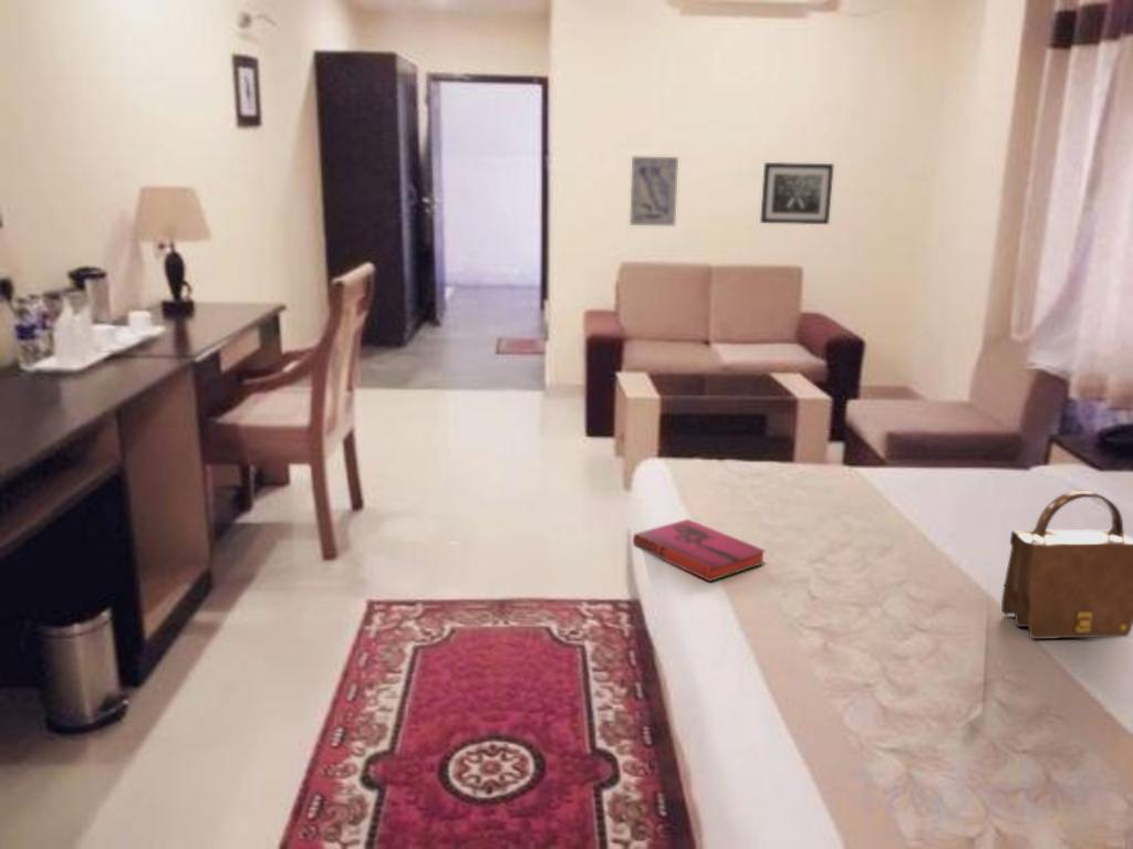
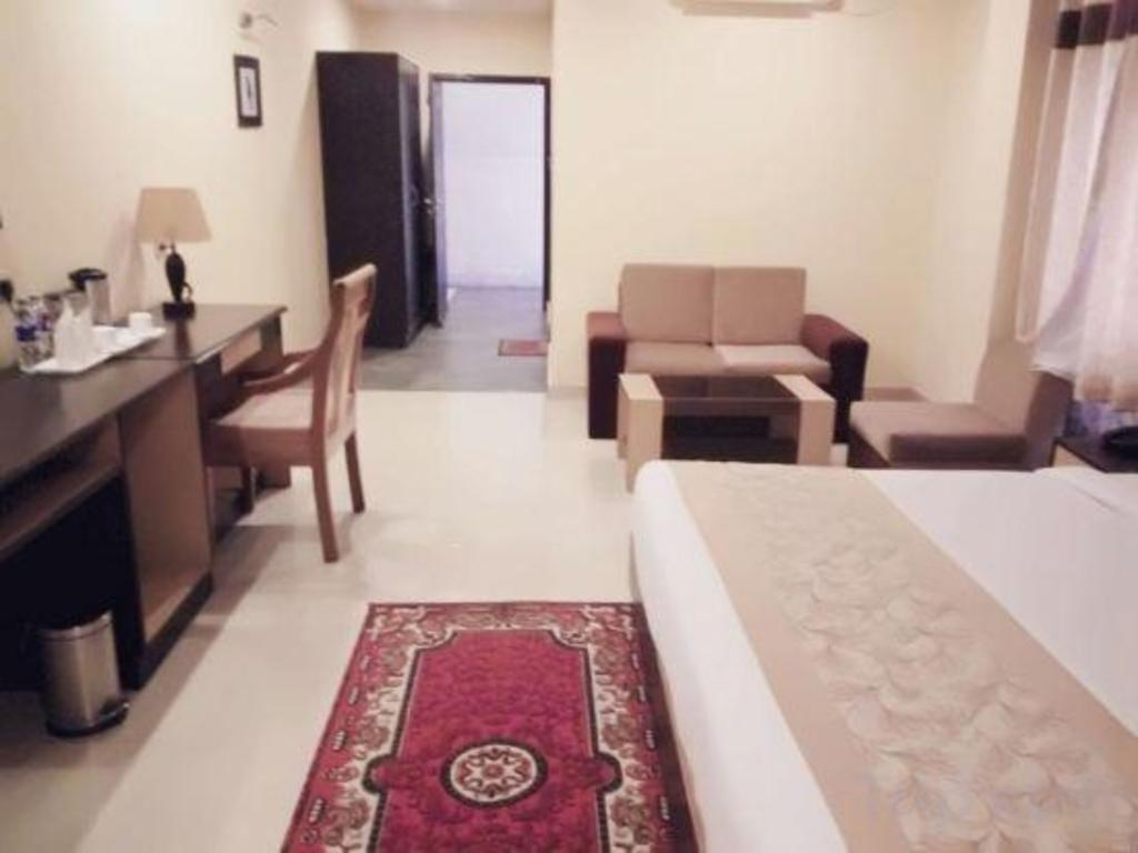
- wall art [628,156,679,227]
- wall art [759,161,835,226]
- handbag [1000,490,1133,640]
- hardback book [632,518,767,583]
